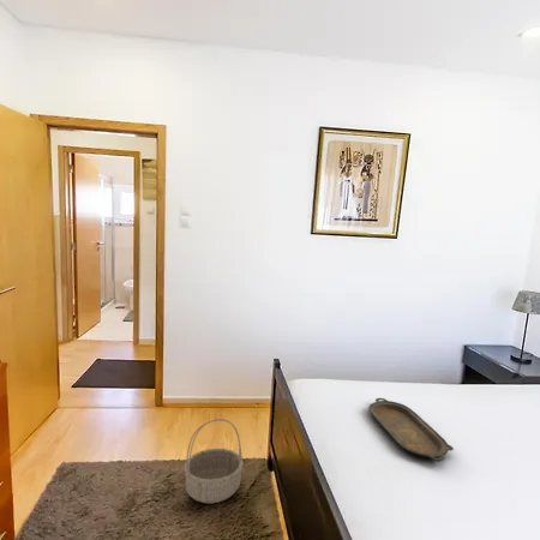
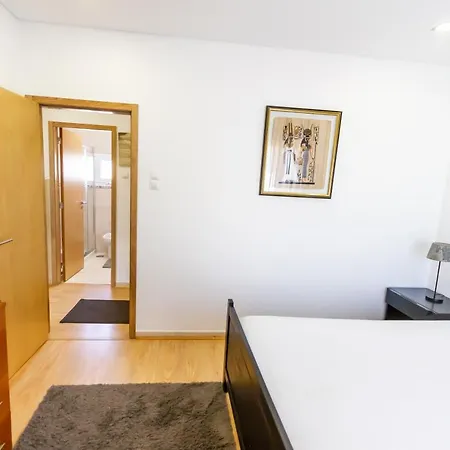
- serving tray [368,397,455,462]
- basket [184,418,245,505]
